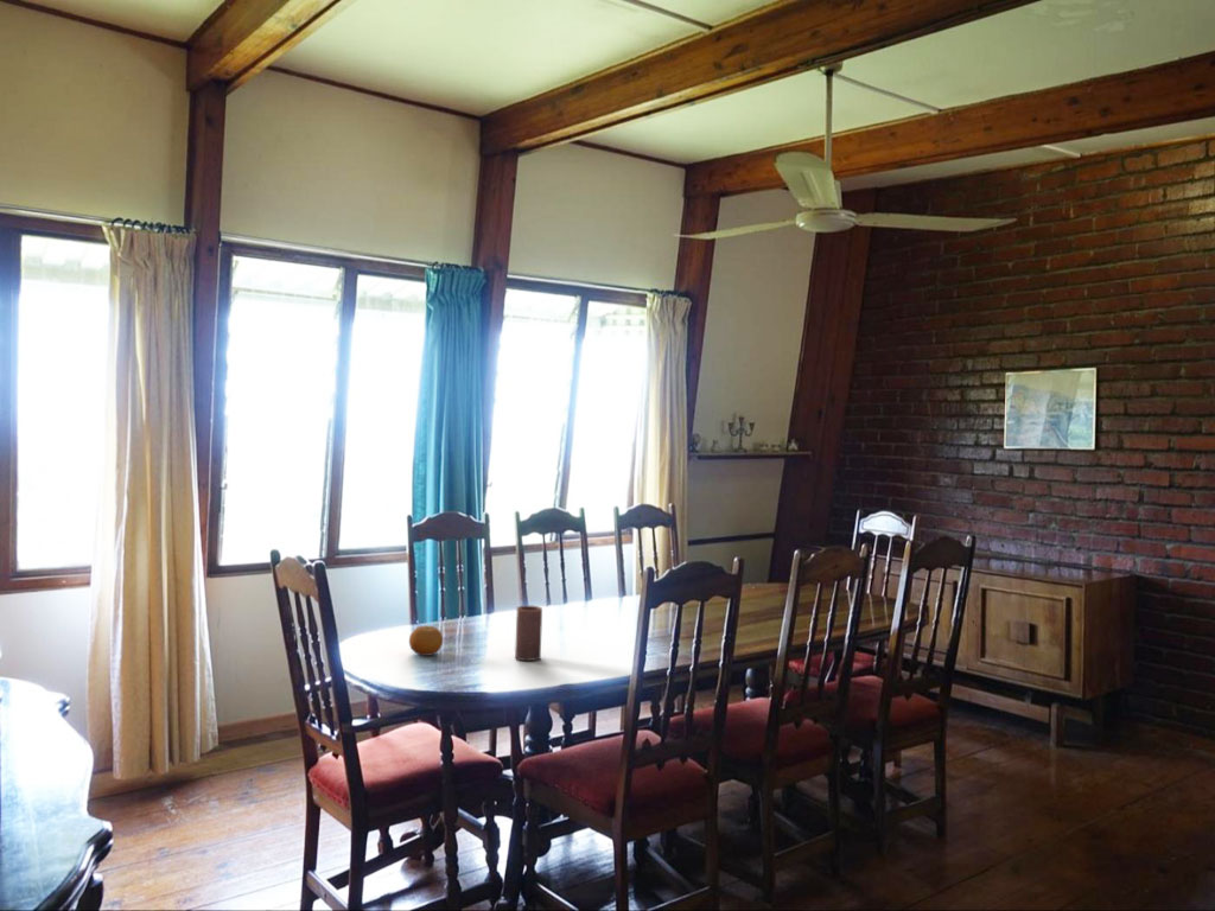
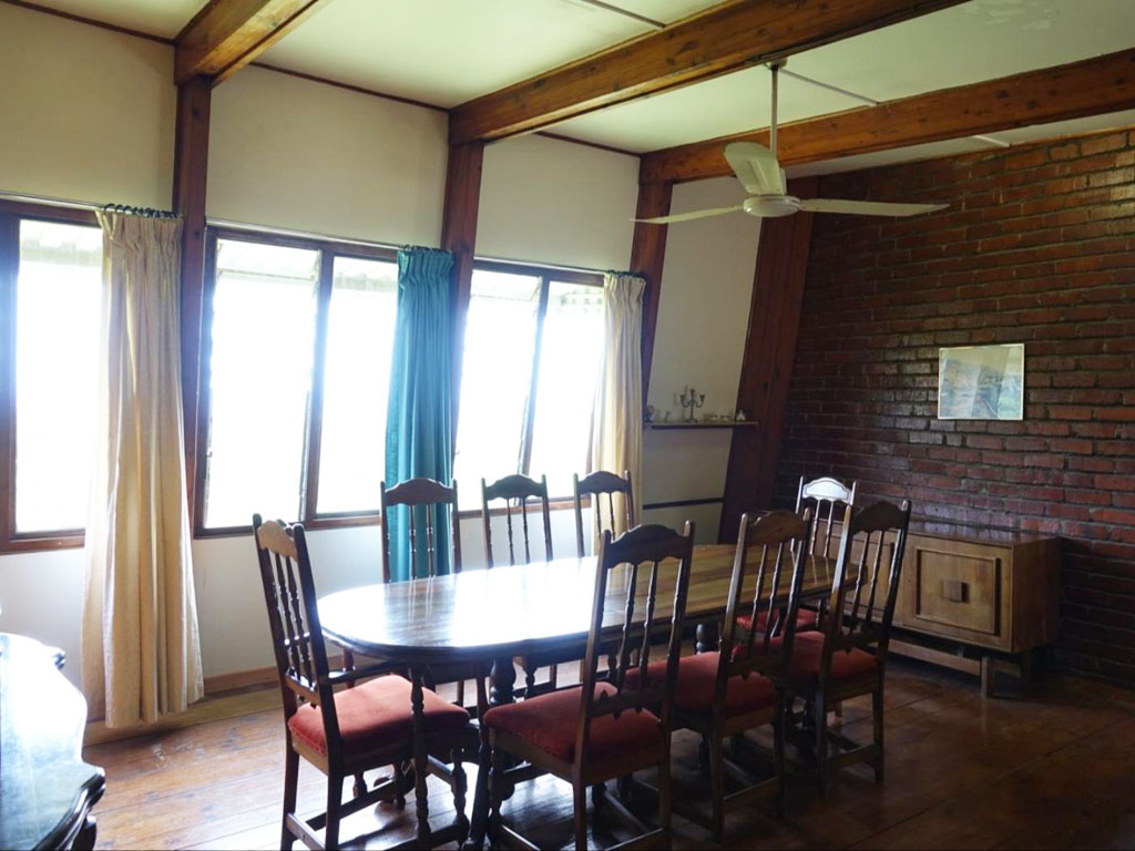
- candle [514,604,543,662]
- fruit [408,624,444,657]
